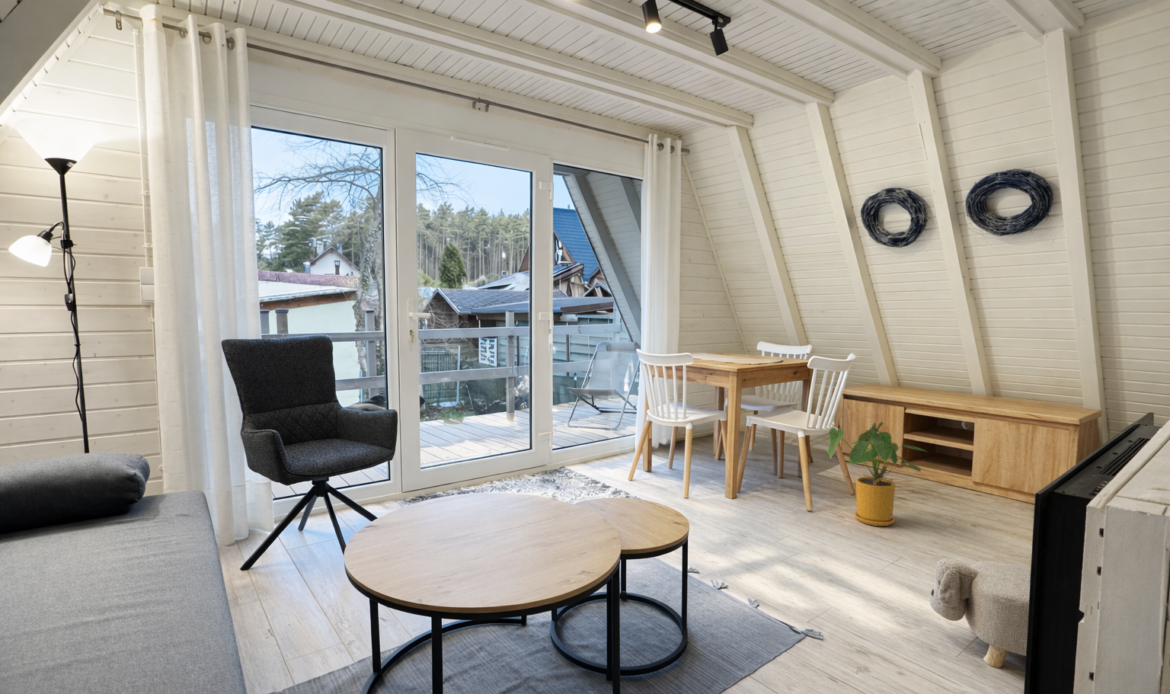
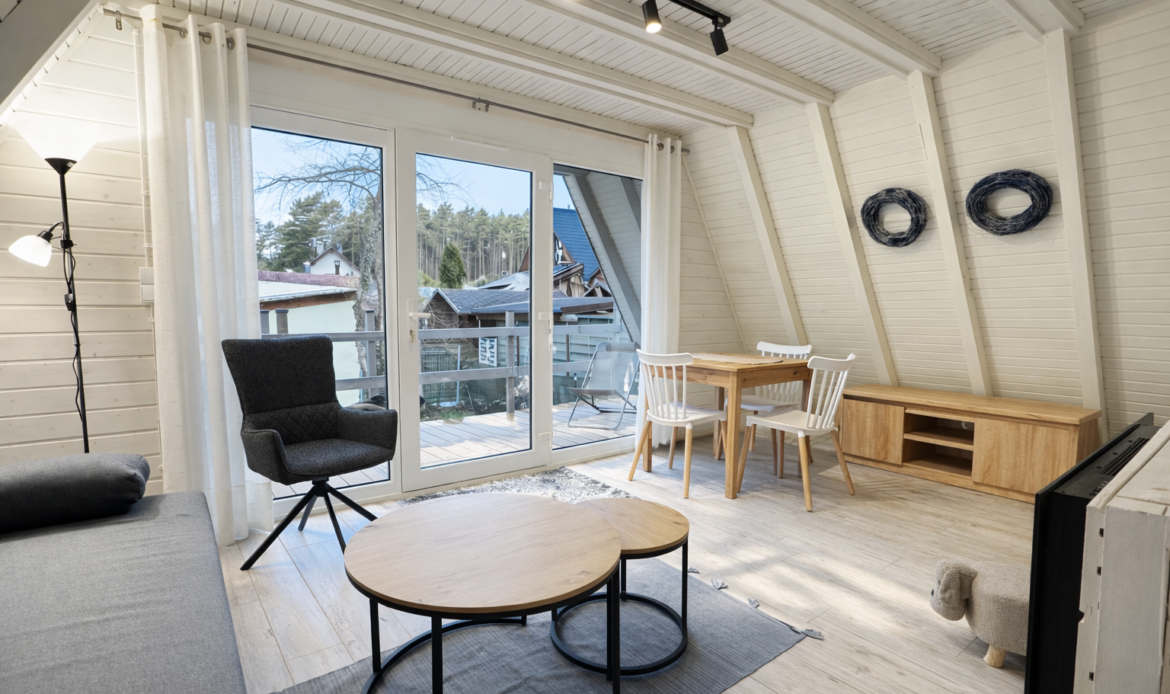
- house plant [827,421,928,527]
